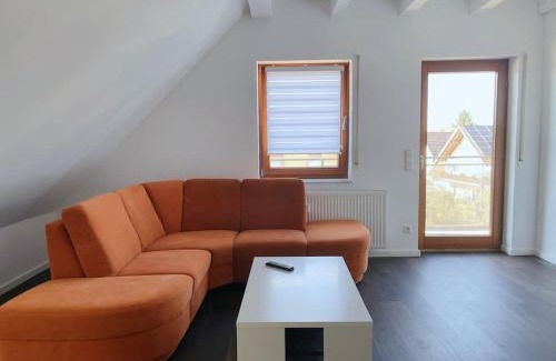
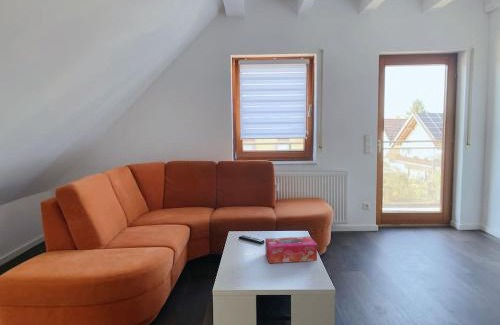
+ tissue box [264,236,318,264]
